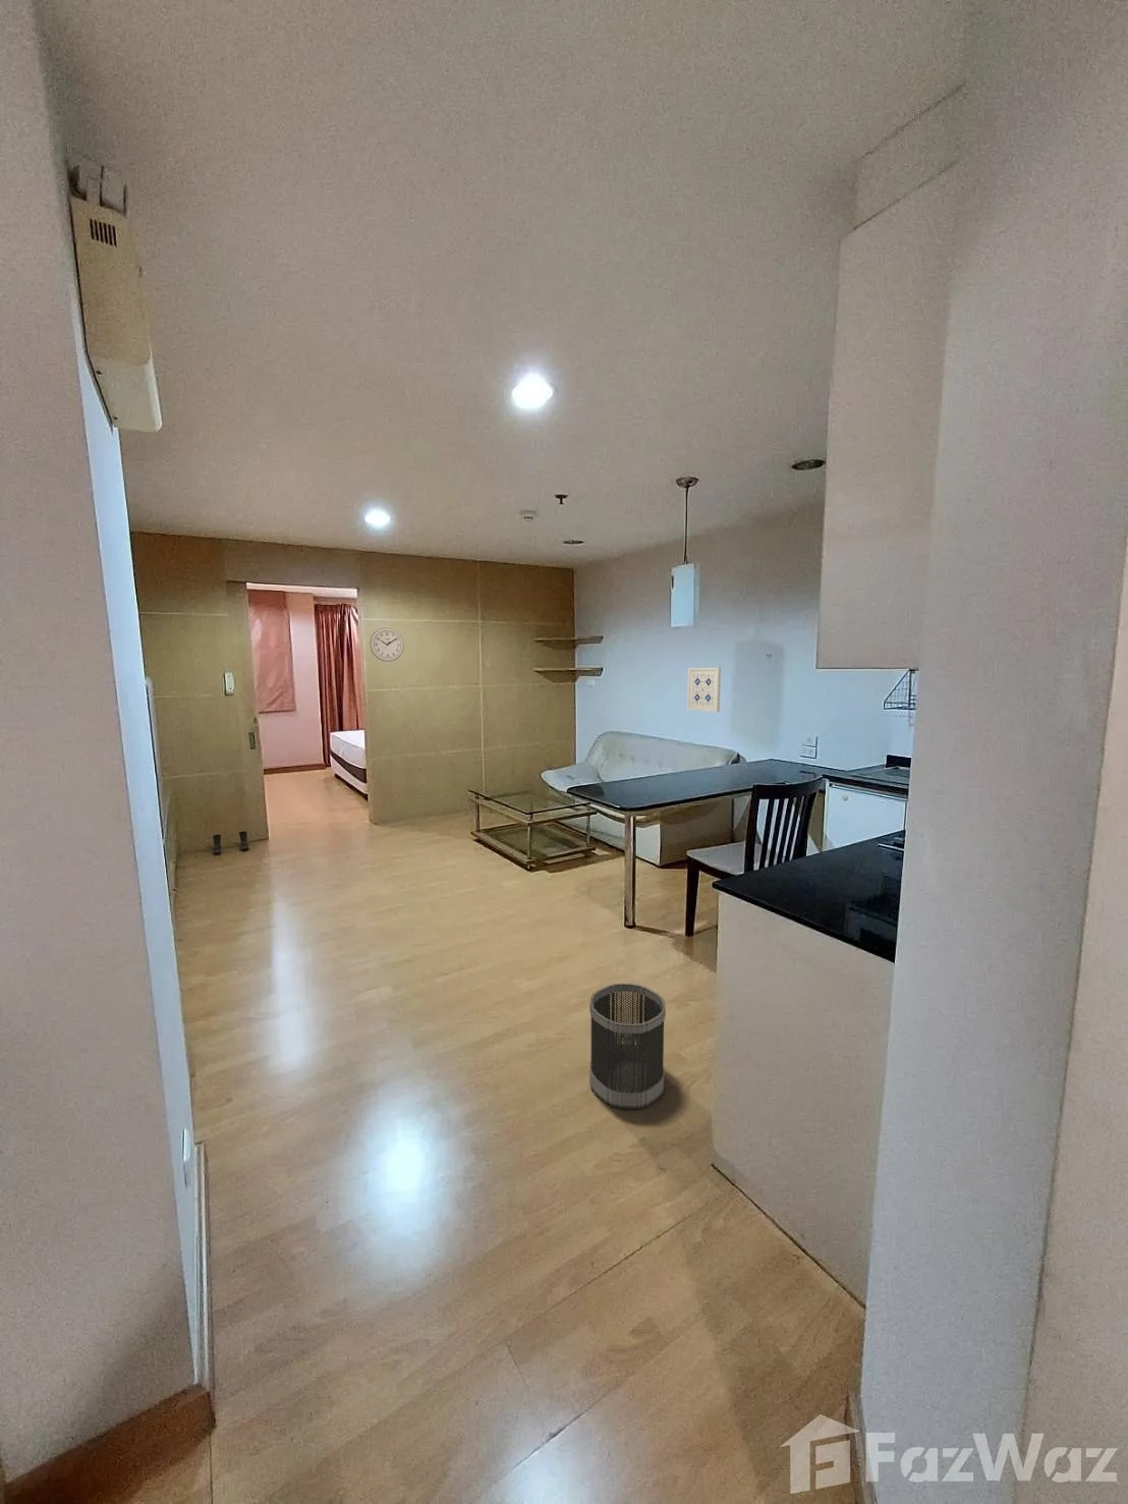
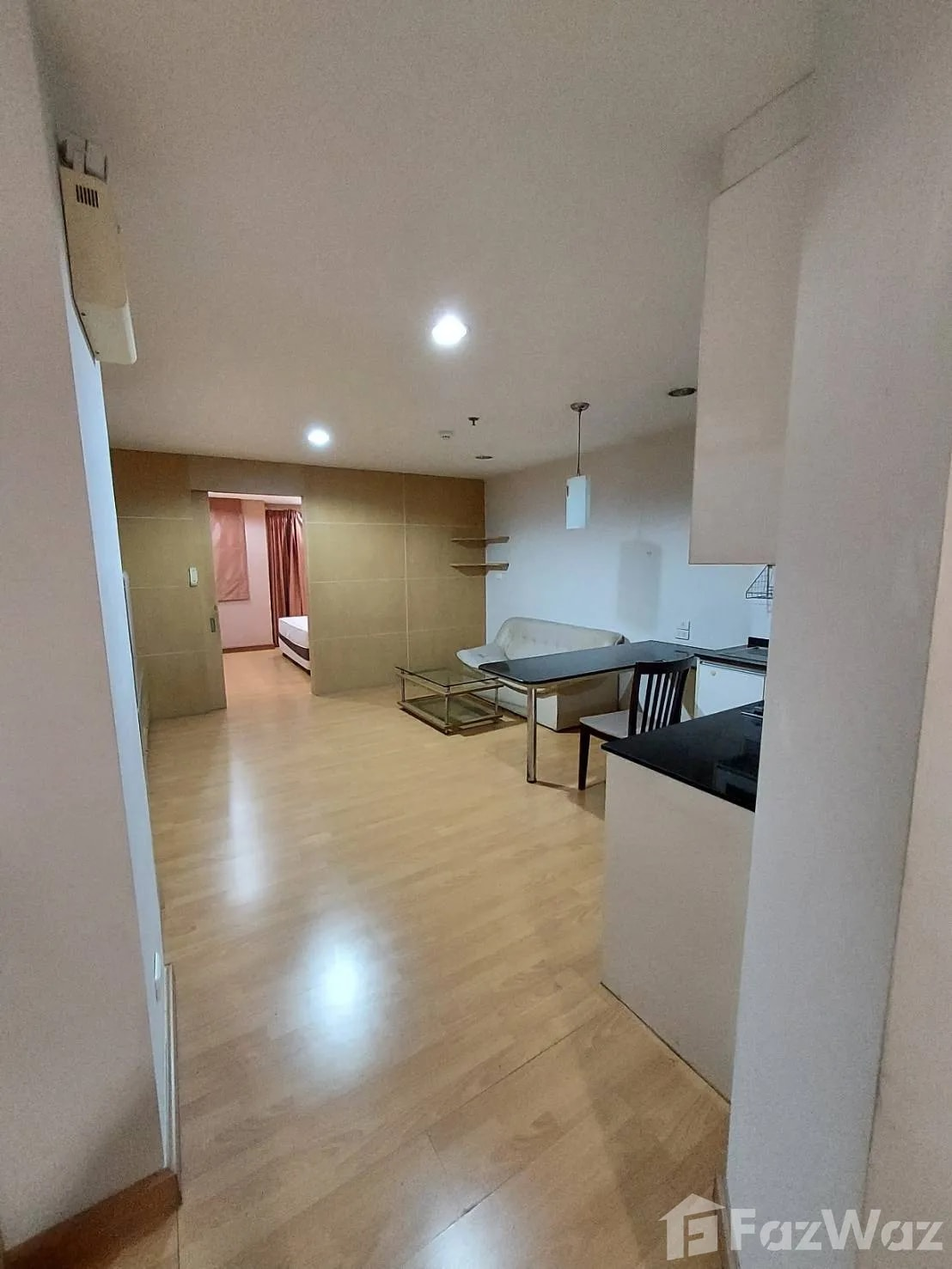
- wall art [686,667,722,712]
- wastebasket [589,983,667,1111]
- wall clock [368,627,405,663]
- boots [212,830,250,856]
